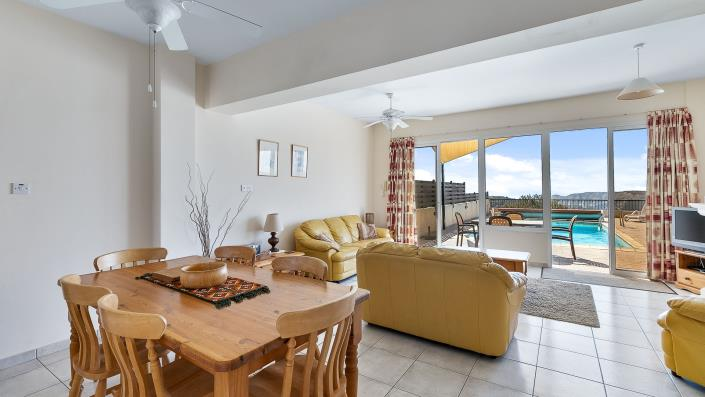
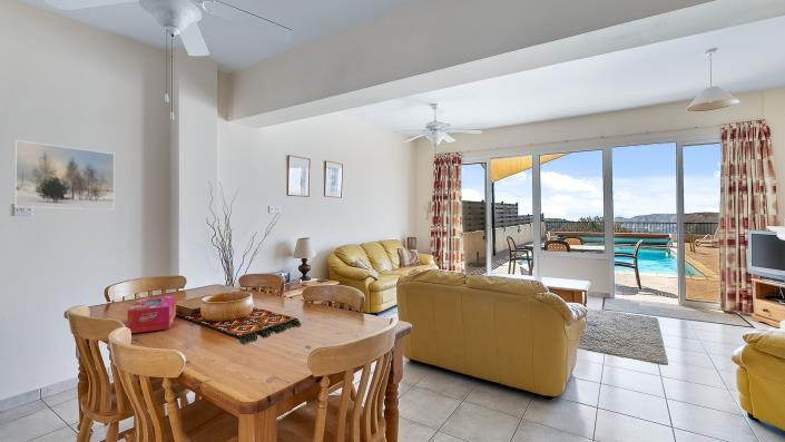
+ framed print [13,139,116,210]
+ tissue box [127,294,177,334]
